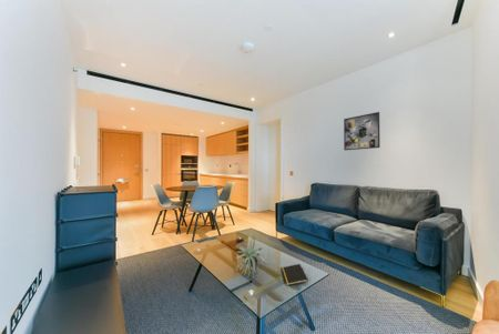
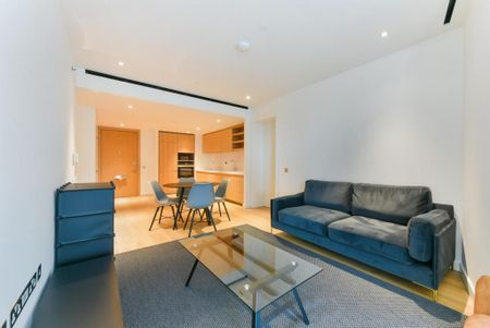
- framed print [343,111,380,151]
- plant [235,234,267,279]
- notepad [279,263,309,286]
